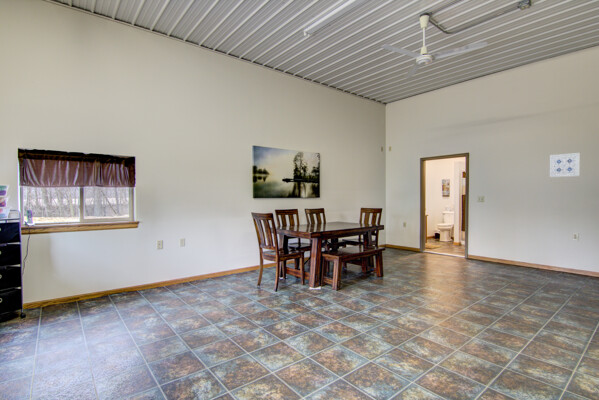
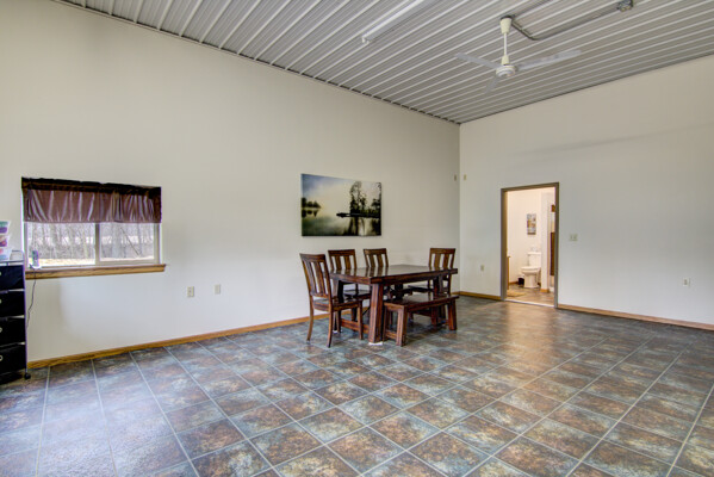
- wall art [549,152,581,178]
